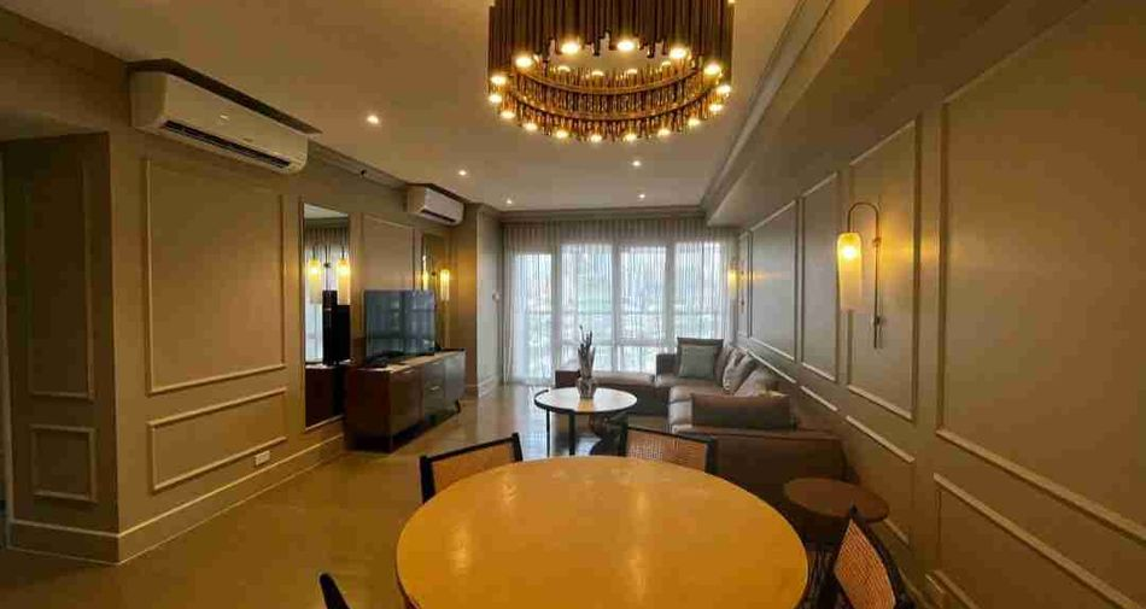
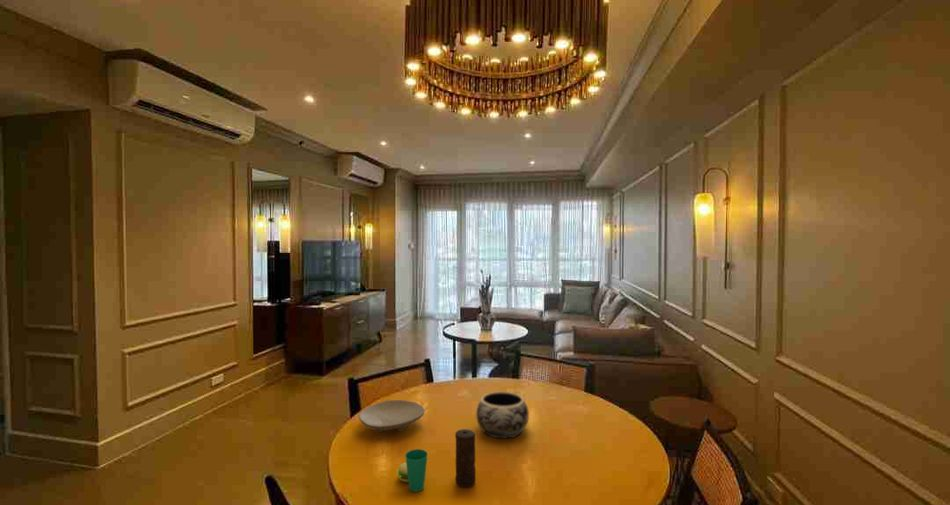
+ bowl [358,399,426,433]
+ cup [396,448,429,493]
+ candle [454,428,477,488]
+ decorative bowl [475,391,530,439]
